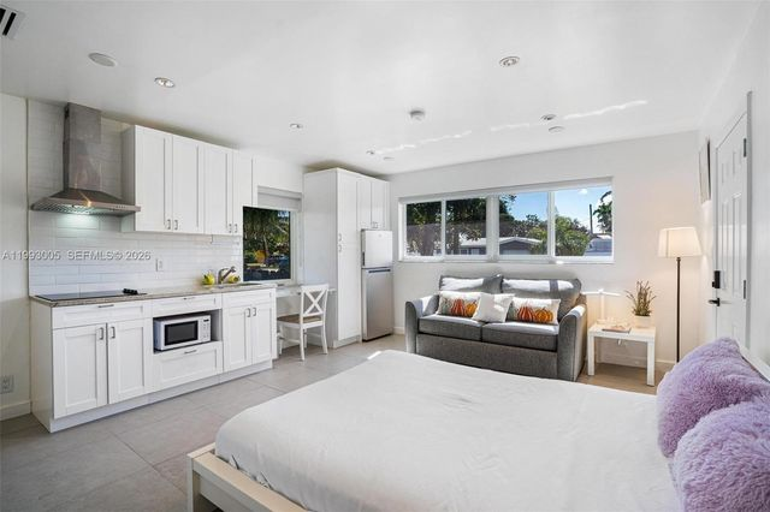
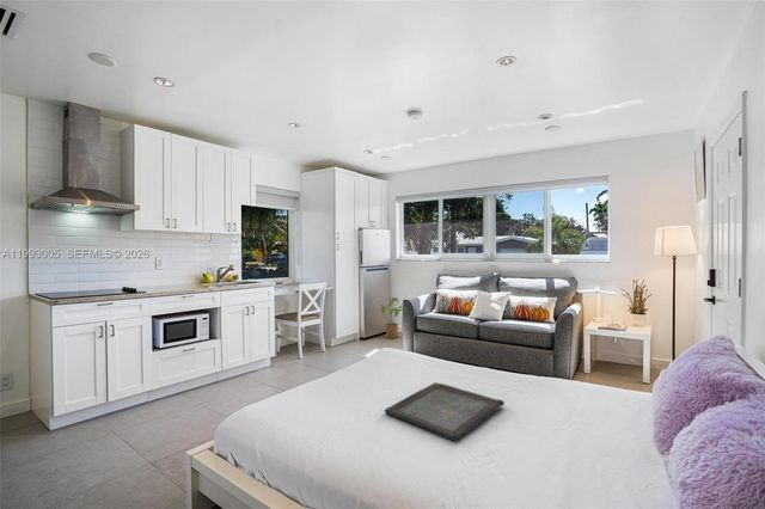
+ serving tray [384,381,506,441]
+ house plant [379,296,403,339]
